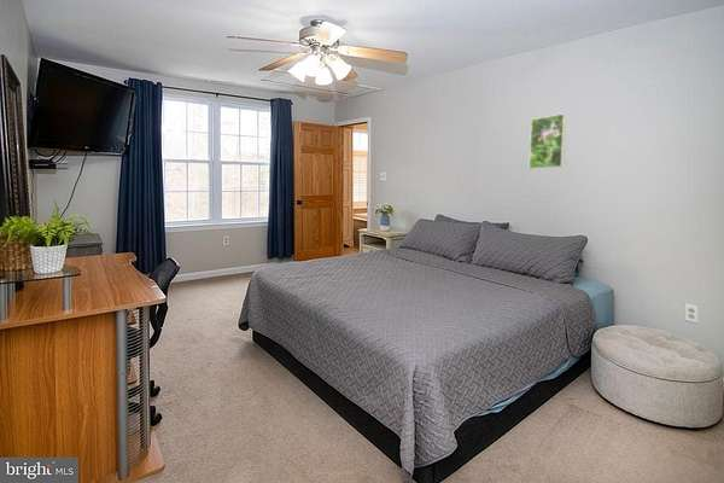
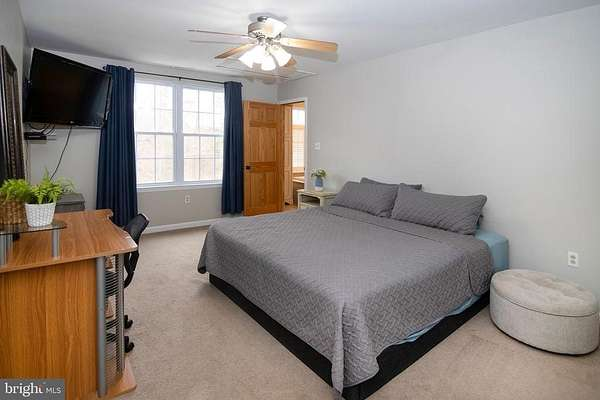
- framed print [527,112,567,170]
